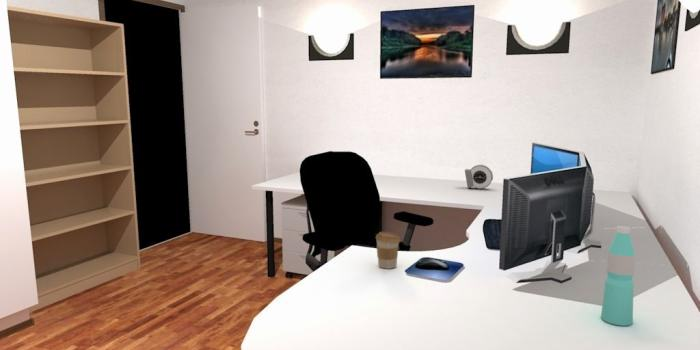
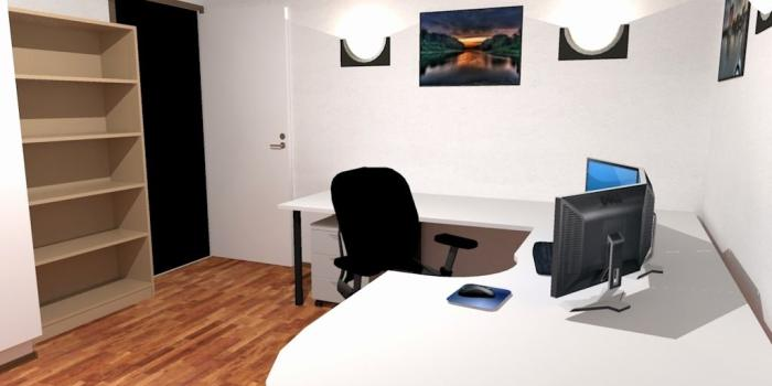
- alarm clock [464,164,494,190]
- water bottle [600,225,636,327]
- coffee cup [375,231,401,270]
